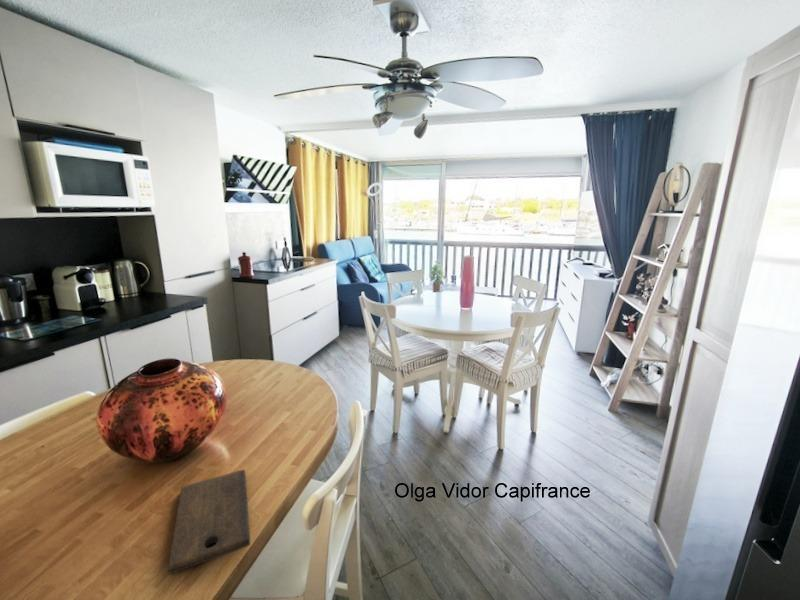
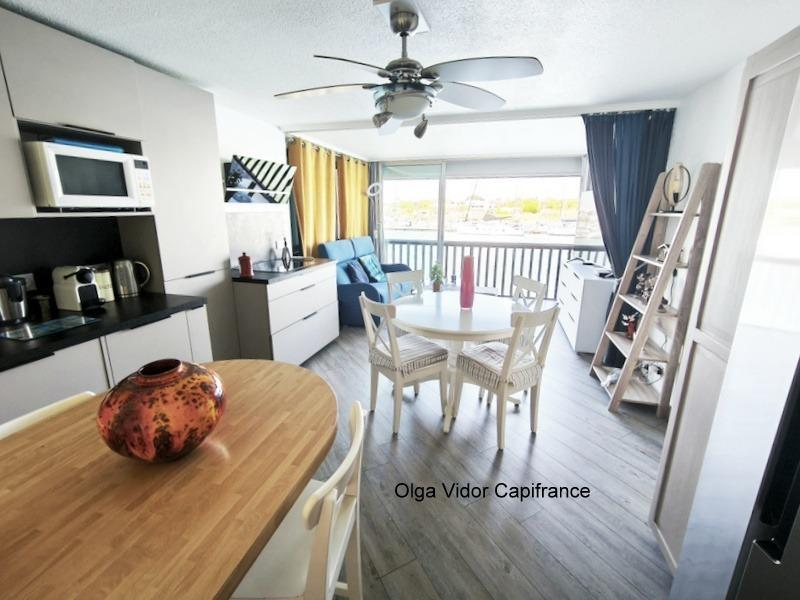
- cutting board [167,469,251,575]
